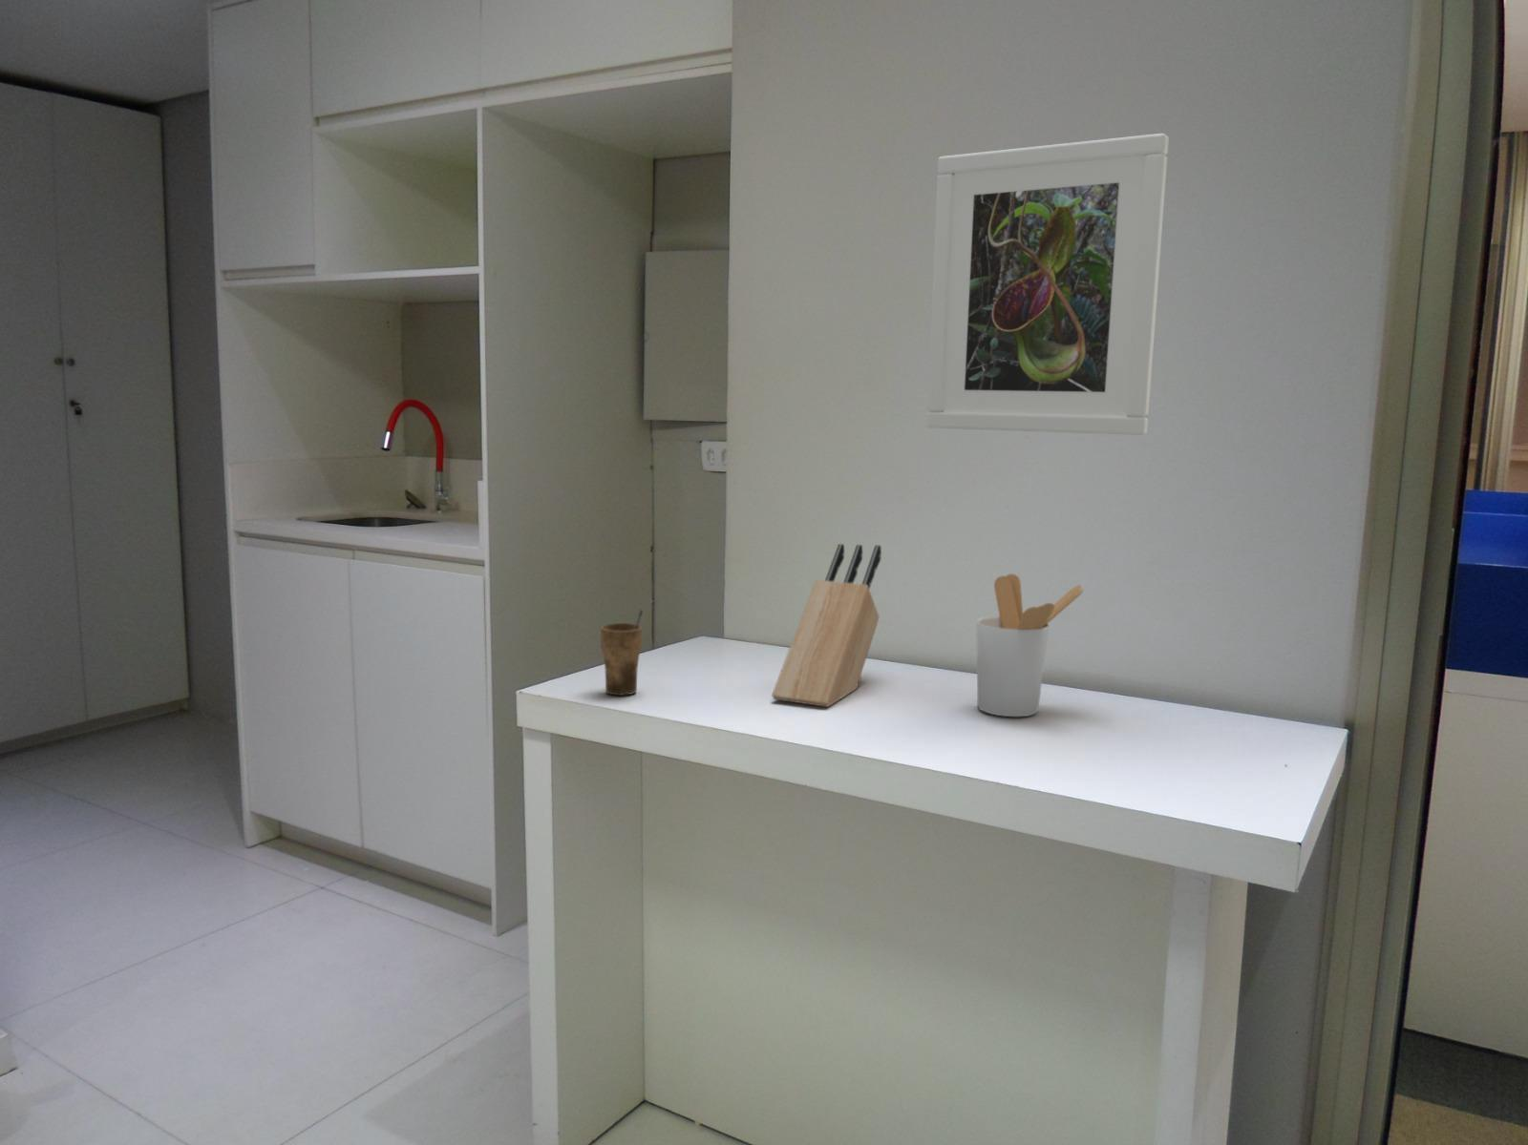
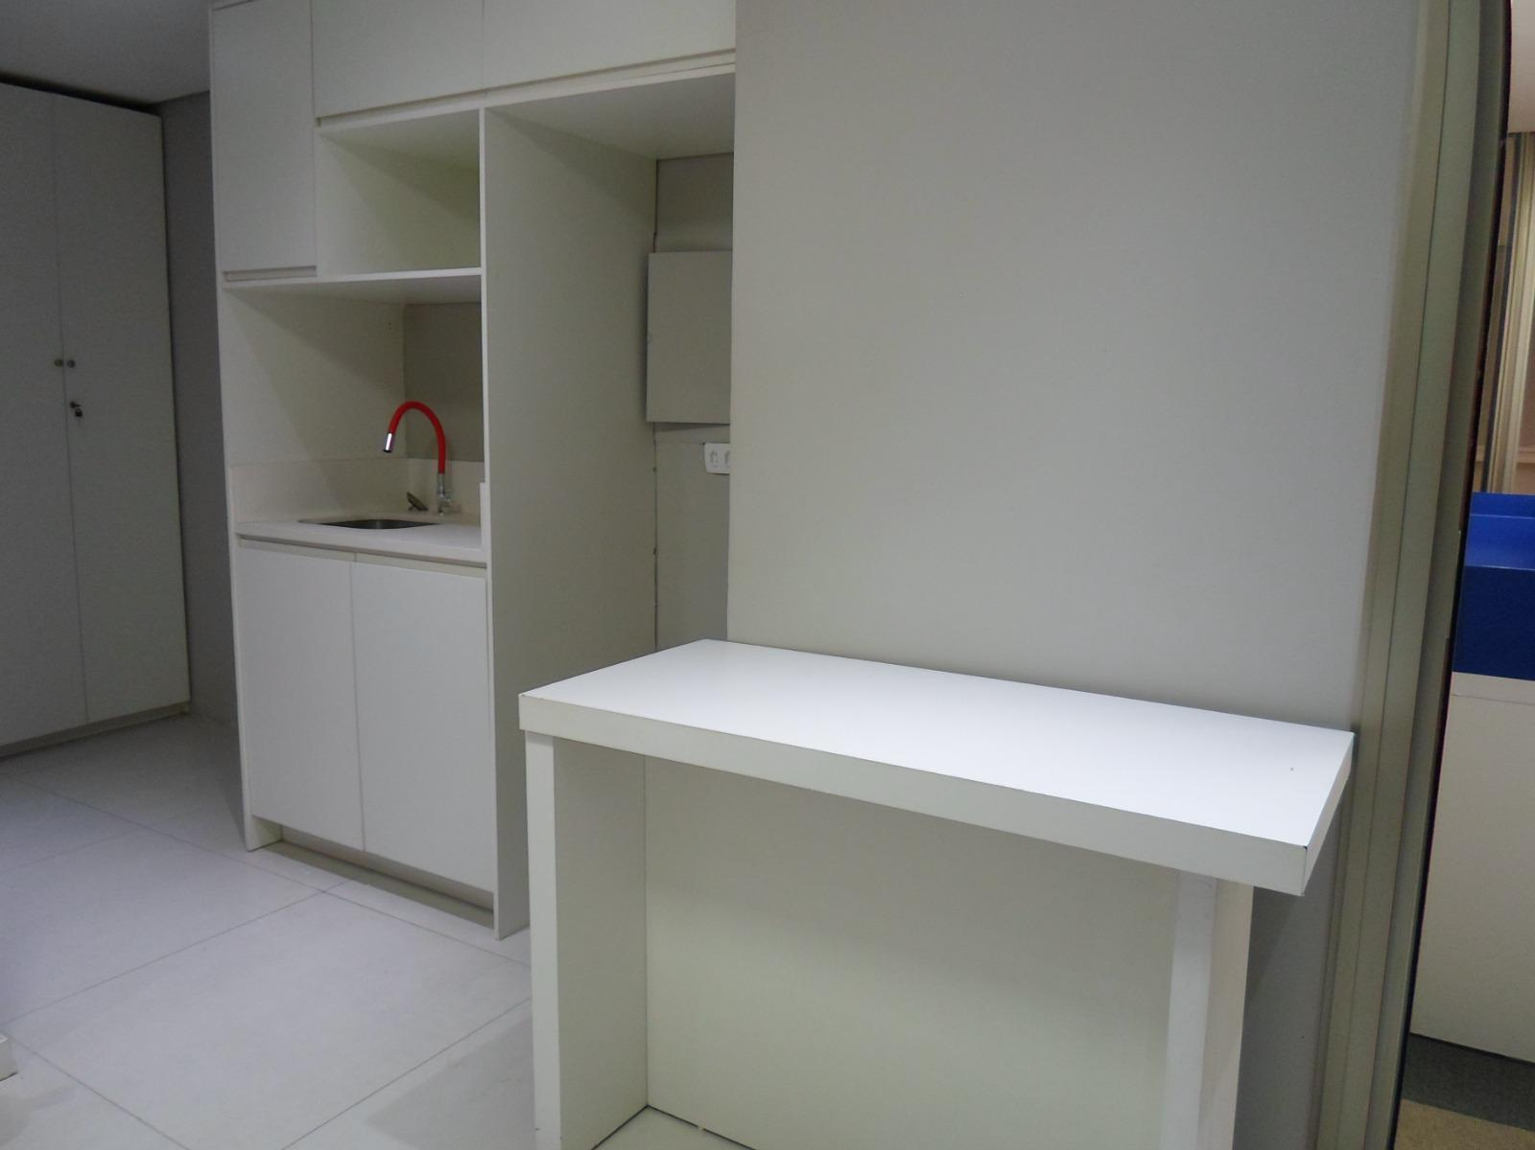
- cup [599,609,644,696]
- utensil holder [975,572,1085,718]
- knife block [771,542,882,708]
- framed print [925,132,1169,437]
